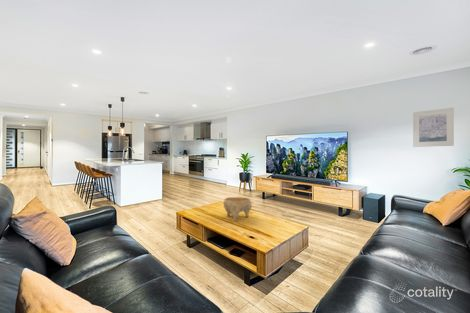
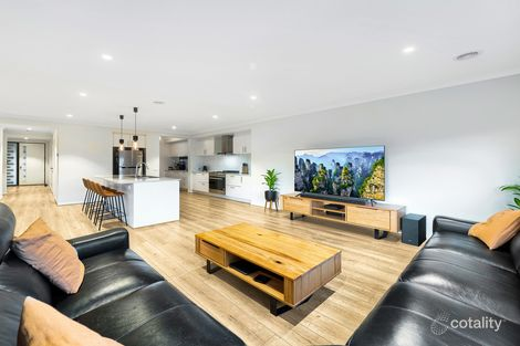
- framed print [412,107,455,148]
- decorative bowl [222,196,253,222]
